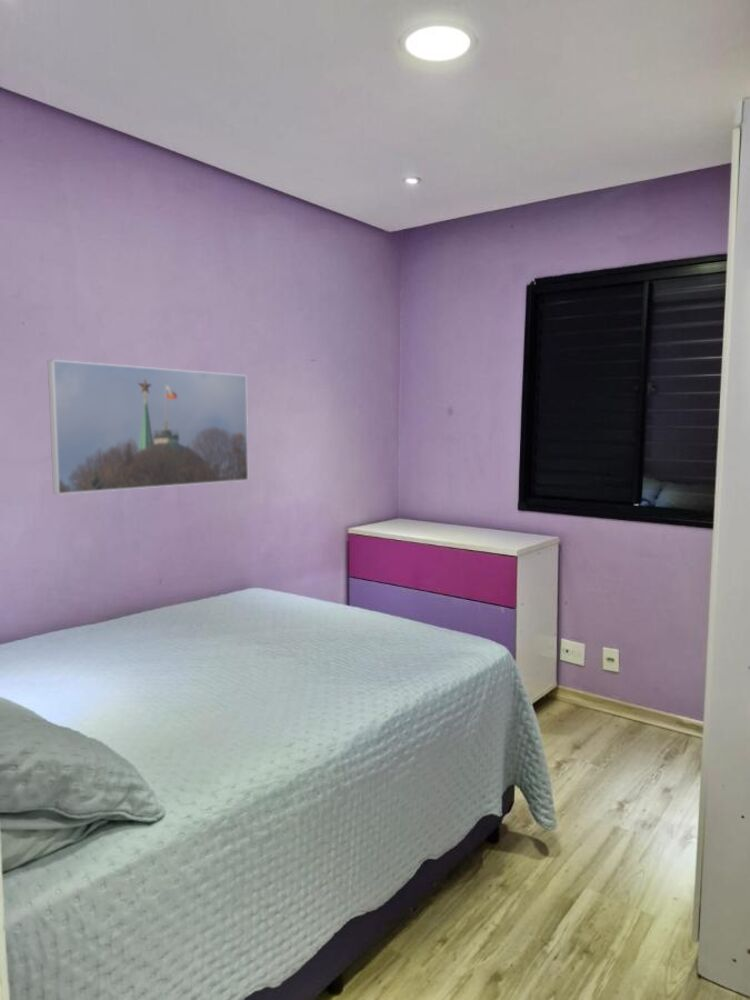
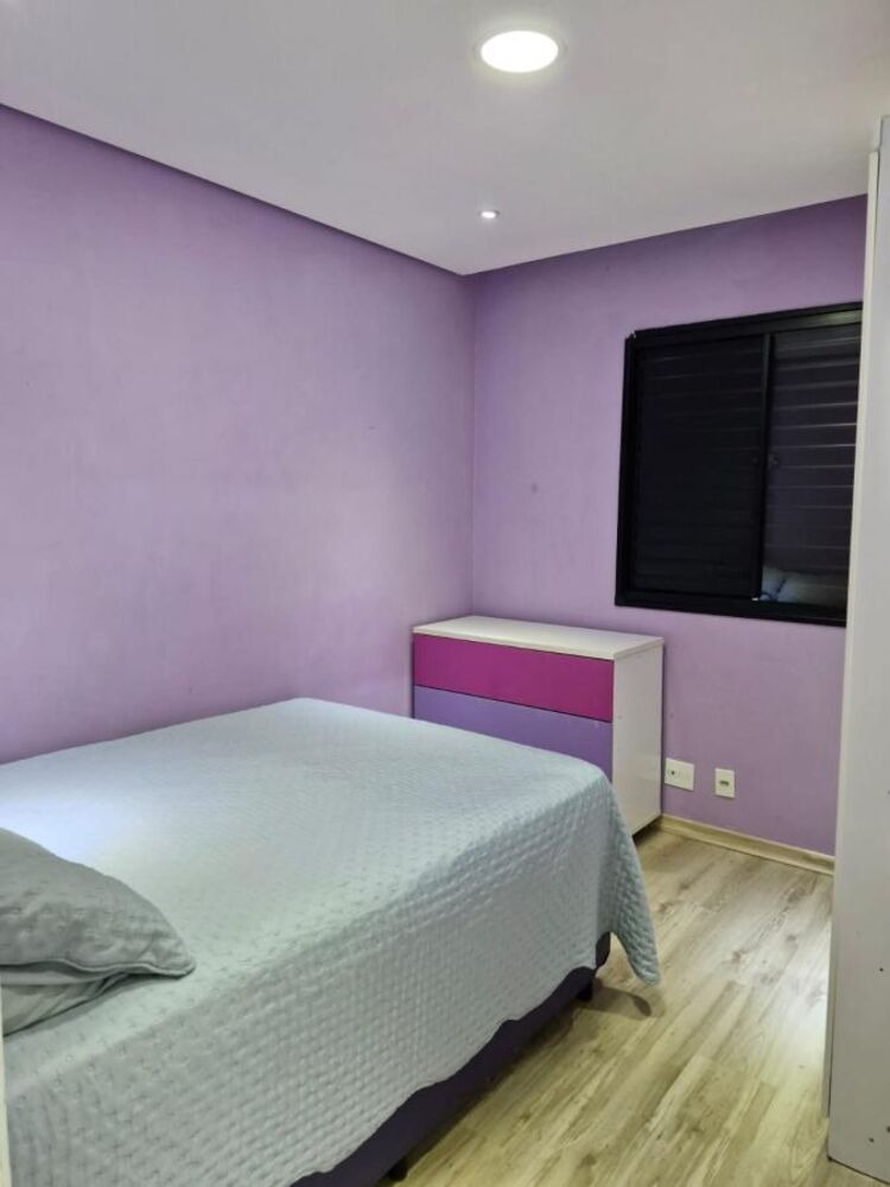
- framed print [47,359,249,495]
